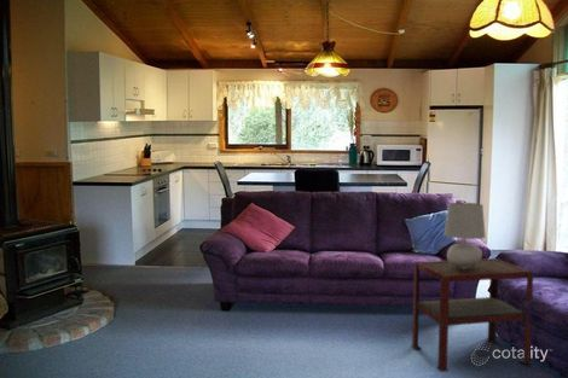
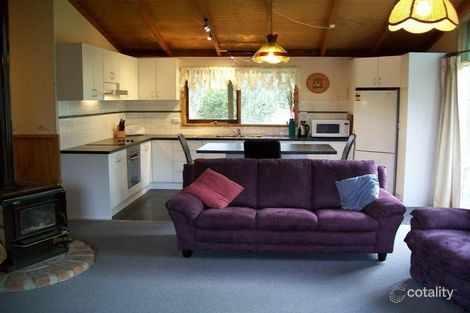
- table lamp [444,202,487,269]
- side table [410,257,534,373]
